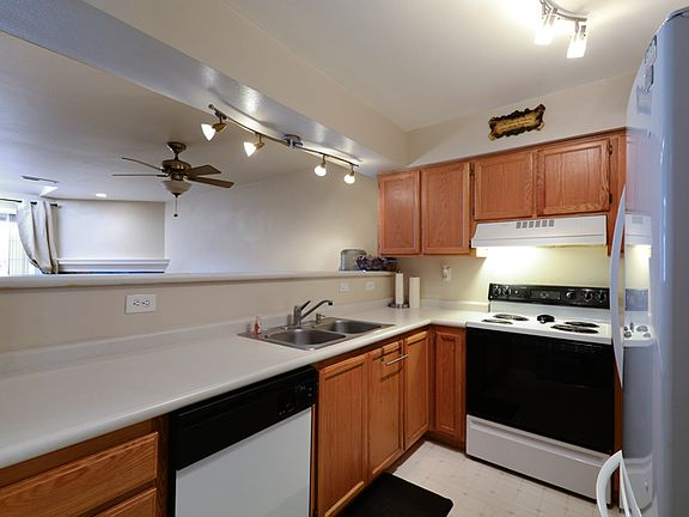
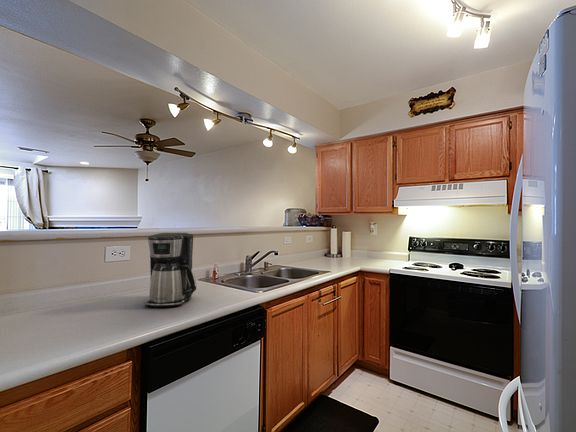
+ coffee maker [143,232,197,308]
